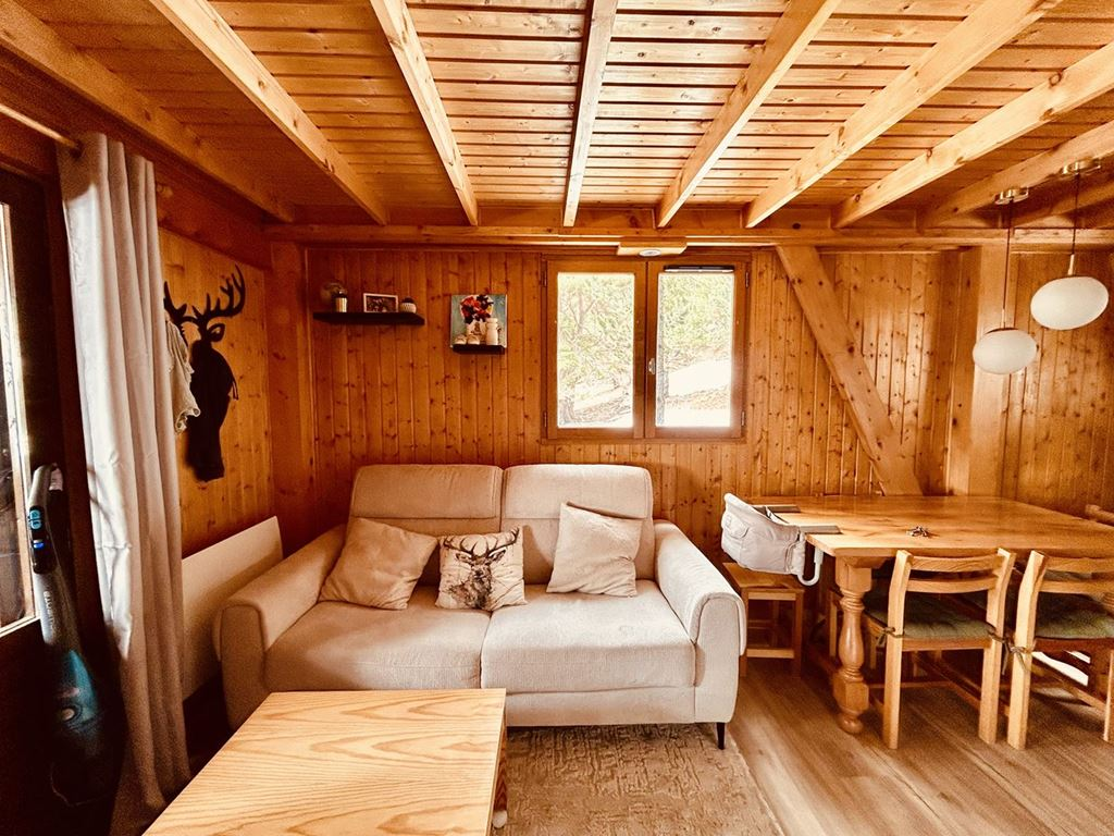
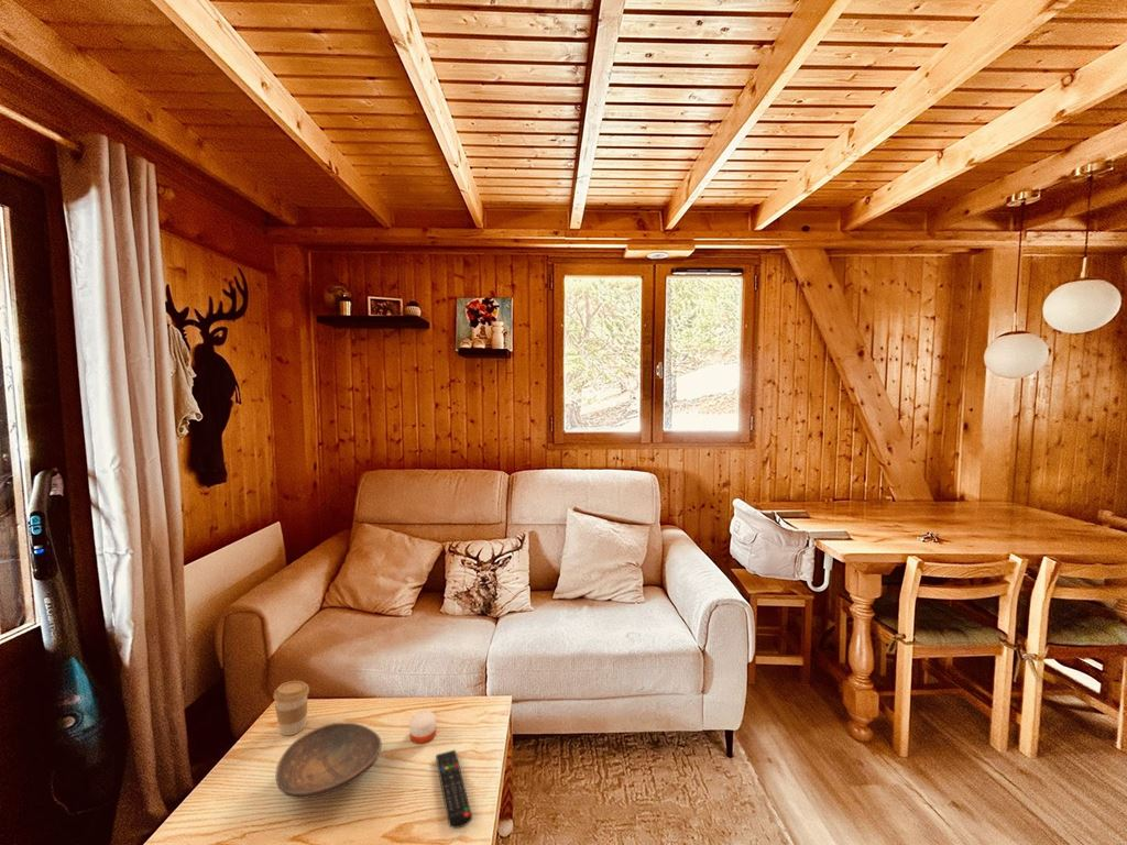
+ coffee cup [272,680,310,736]
+ candle [408,710,437,745]
+ decorative bowl [275,722,383,800]
+ remote control [435,748,473,830]
